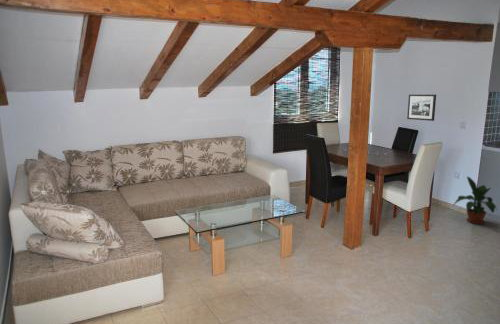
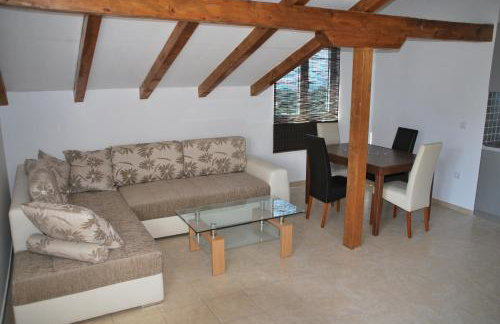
- picture frame [406,94,437,122]
- potted plant [452,175,498,225]
